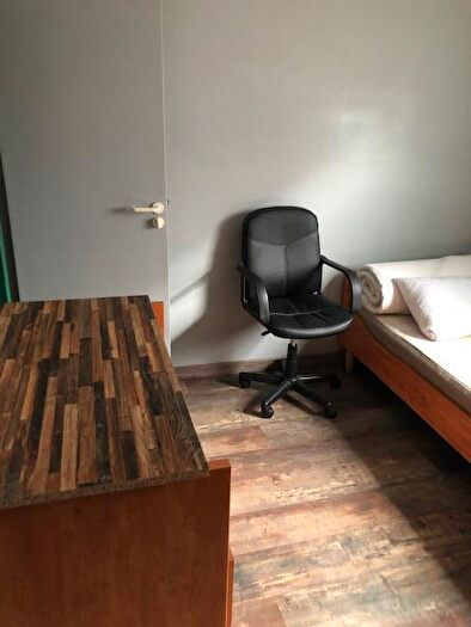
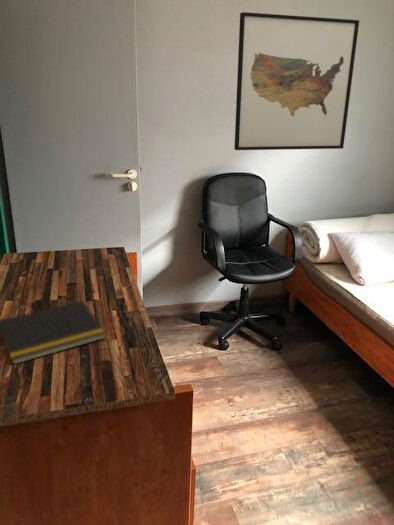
+ notepad [0,299,106,366]
+ wall art [233,11,360,151]
